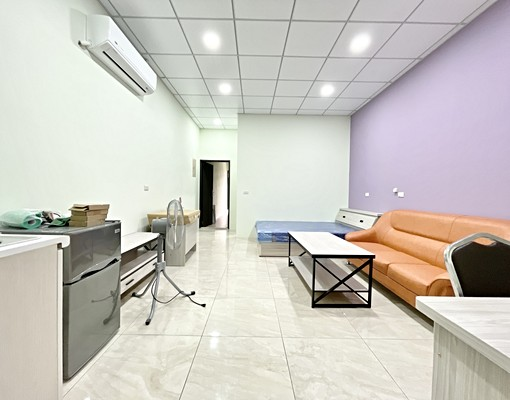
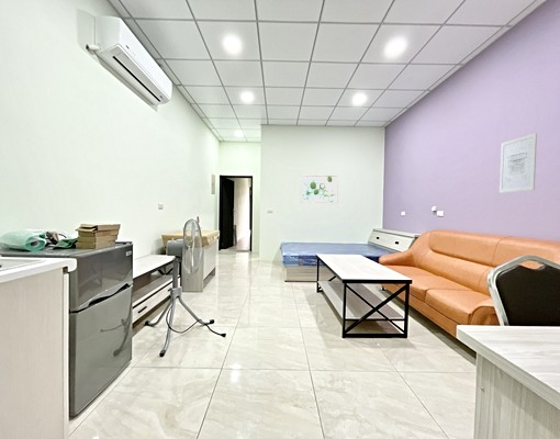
+ wall art [300,175,339,204]
+ wall art [499,132,538,193]
